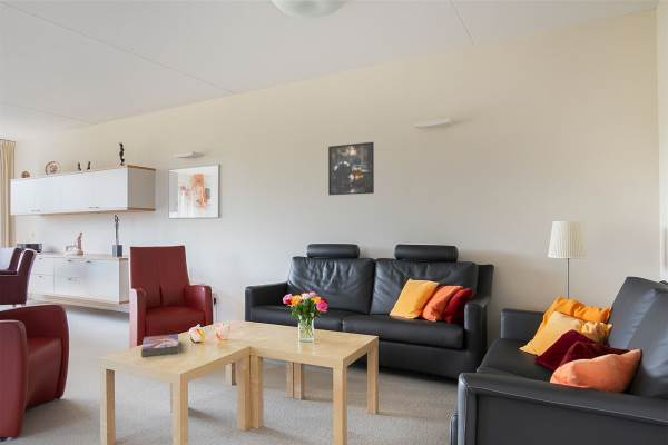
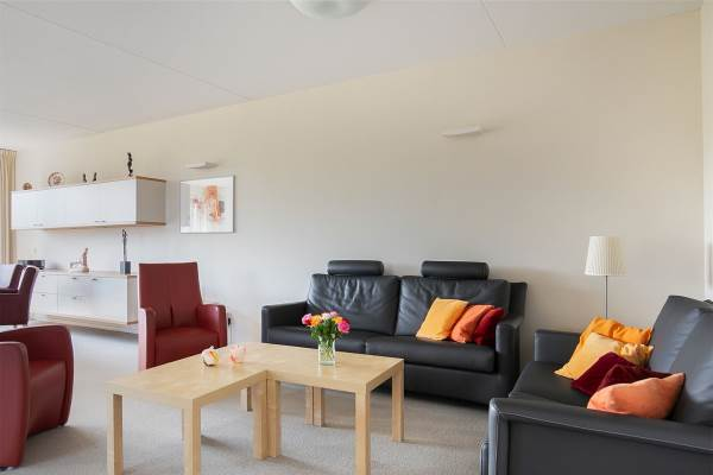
- textbook [140,333,180,358]
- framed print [327,141,375,196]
